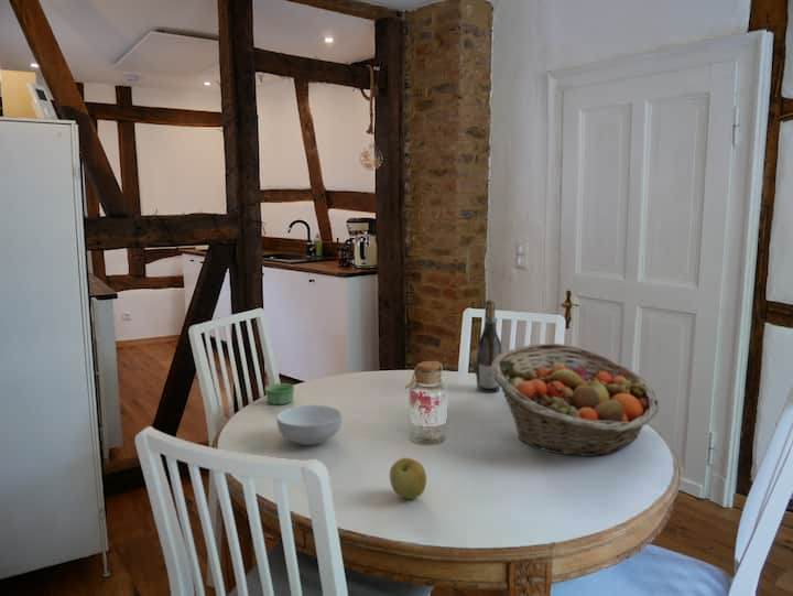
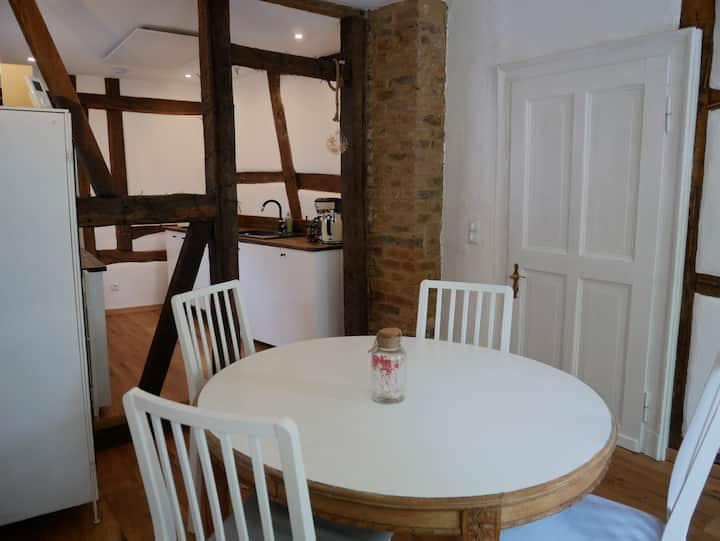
- wine bottle [475,299,502,393]
- fruit basket [491,342,660,457]
- apple [389,457,427,500]
- ramekin [264,382,295,405]
- cereal bowl [275,404,343,446]
